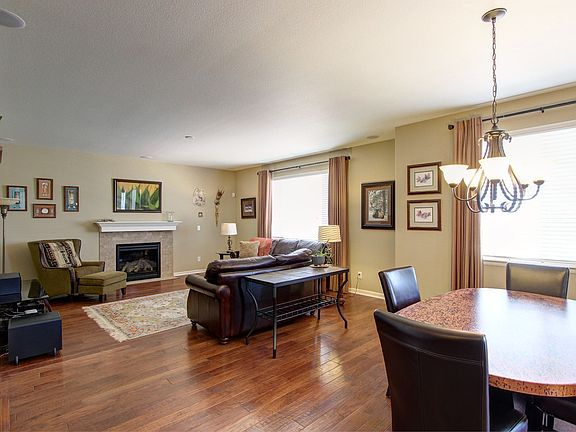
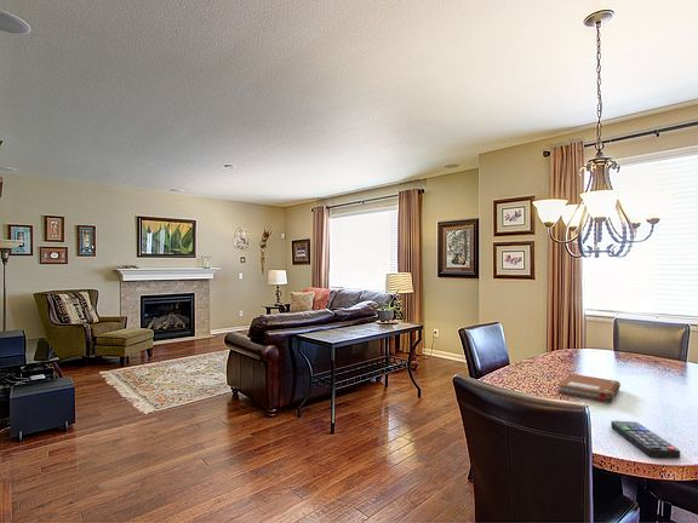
+ notebook [557,373,622,403]
+ remote control [610,420,681,460]
